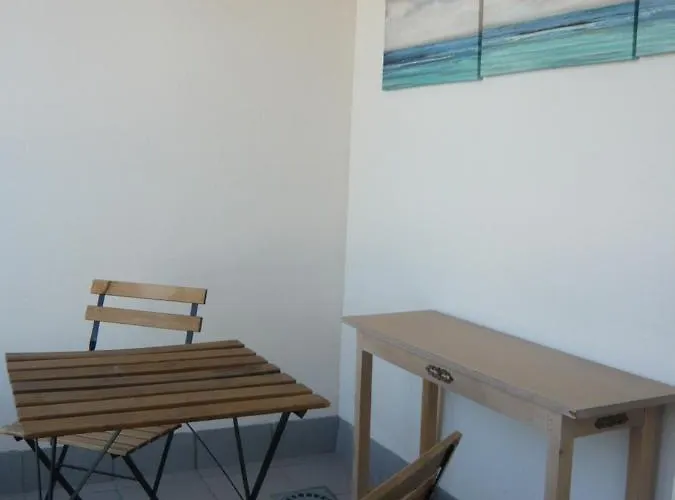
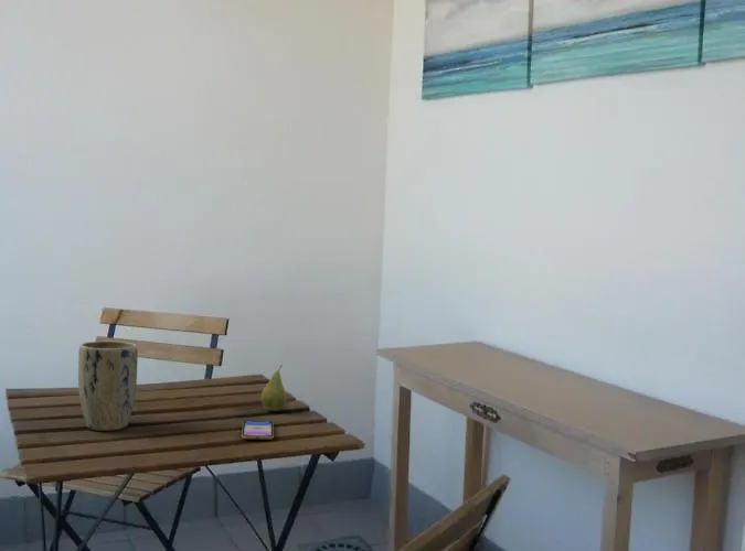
+ plant pot [77,339,139,432]
+ smartphone [241,420,275,440]
+ fruit [260,364,287,412]
